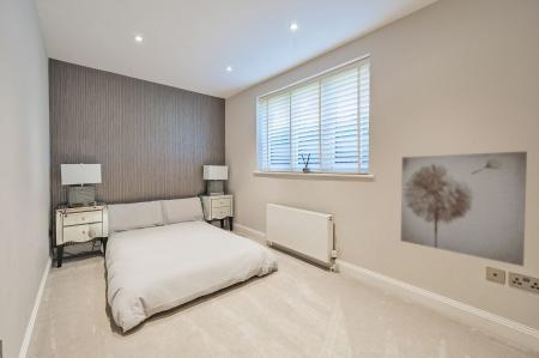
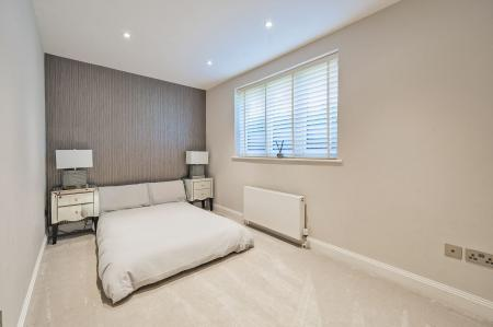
- wall art [400,150,528,267]
